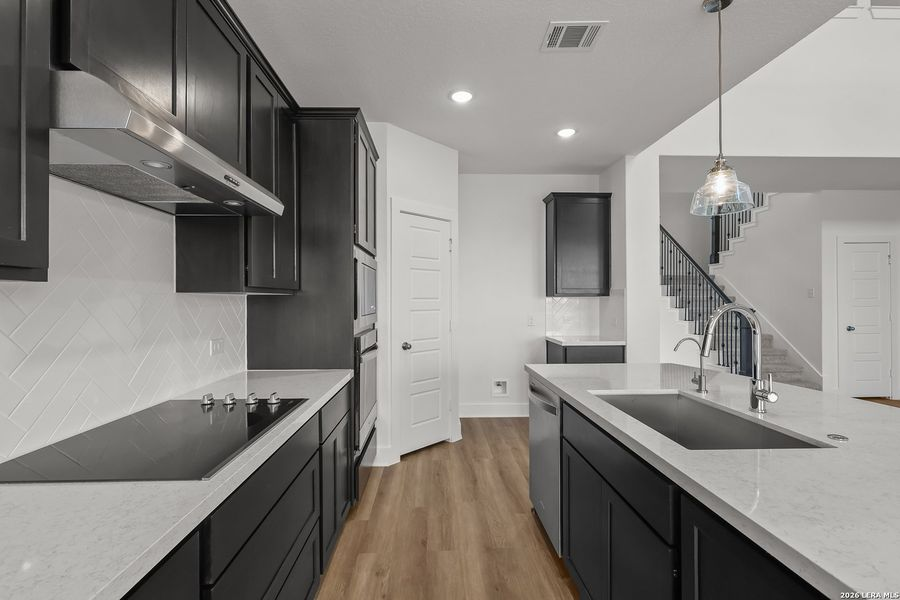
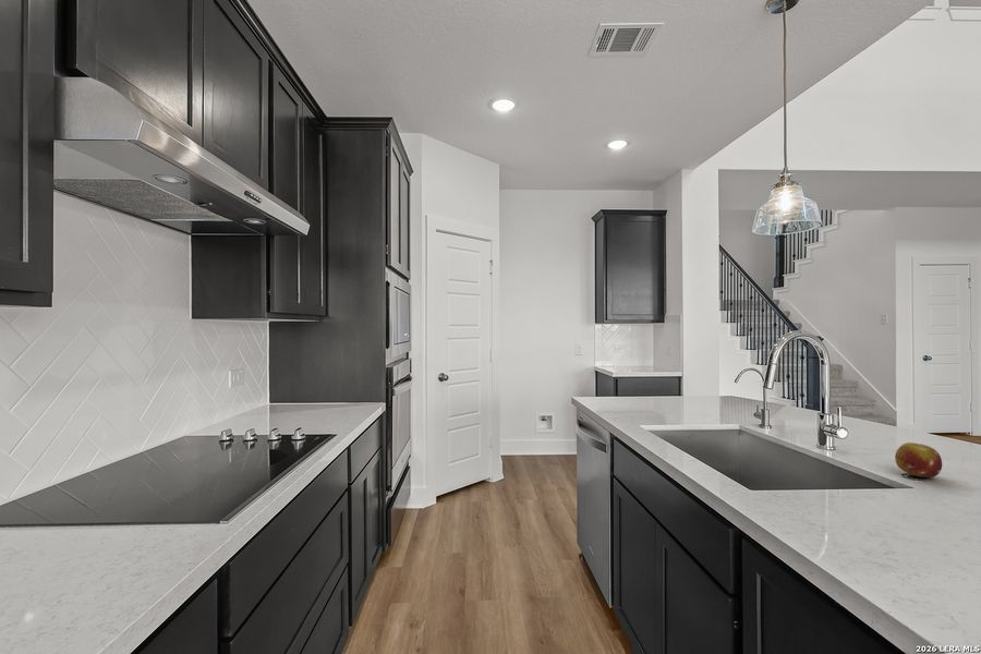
+ fruit [894,441,943,479]
